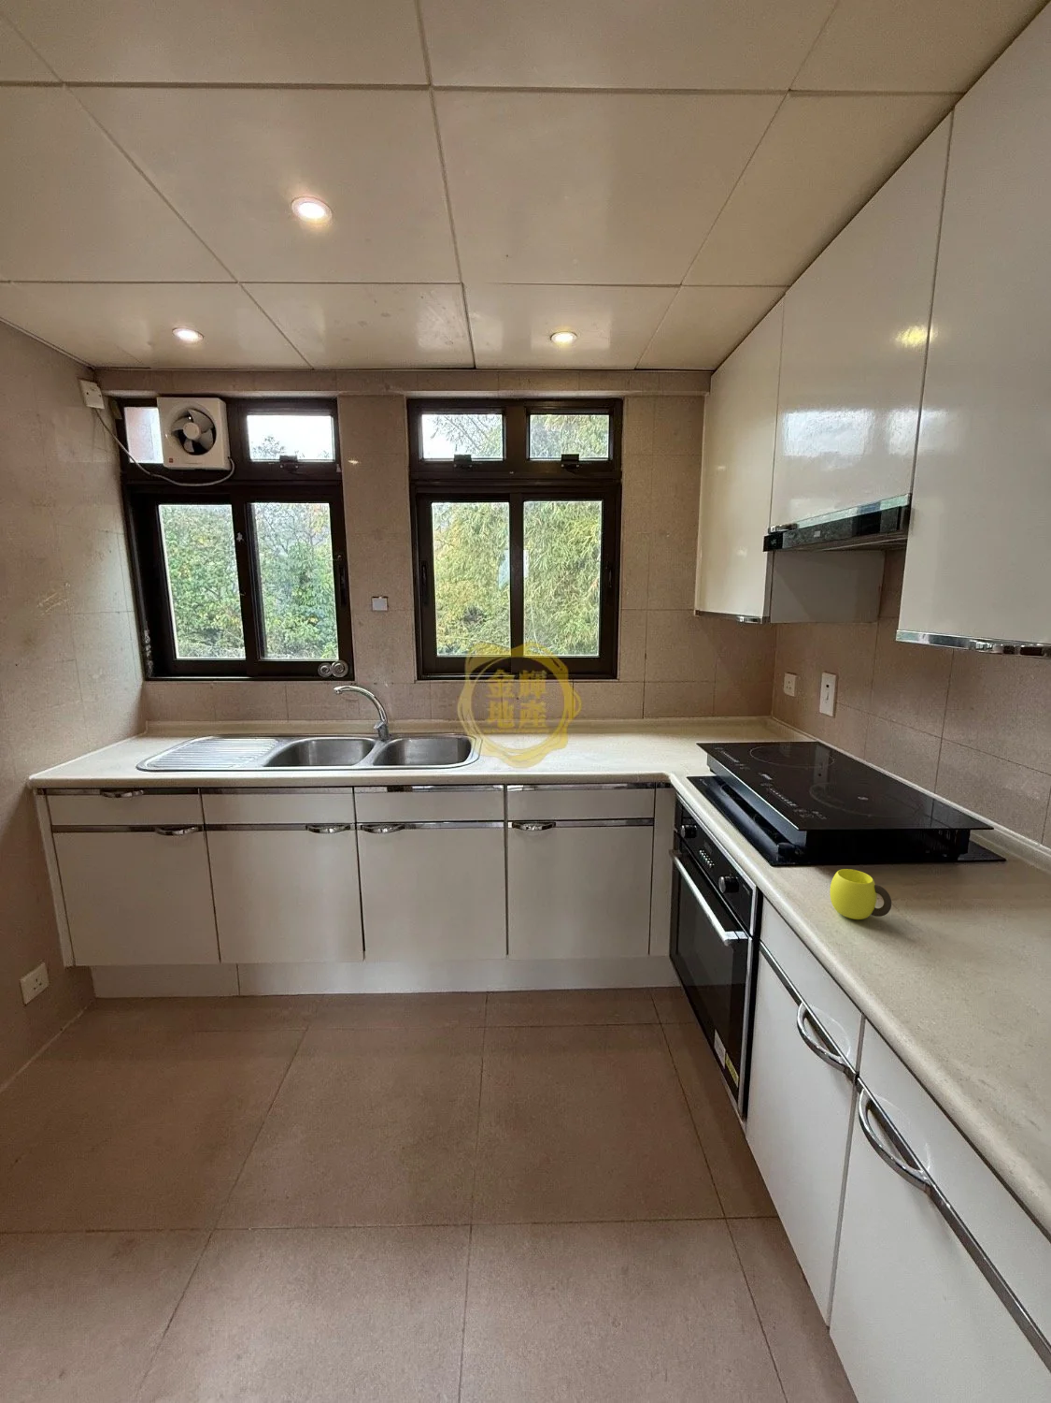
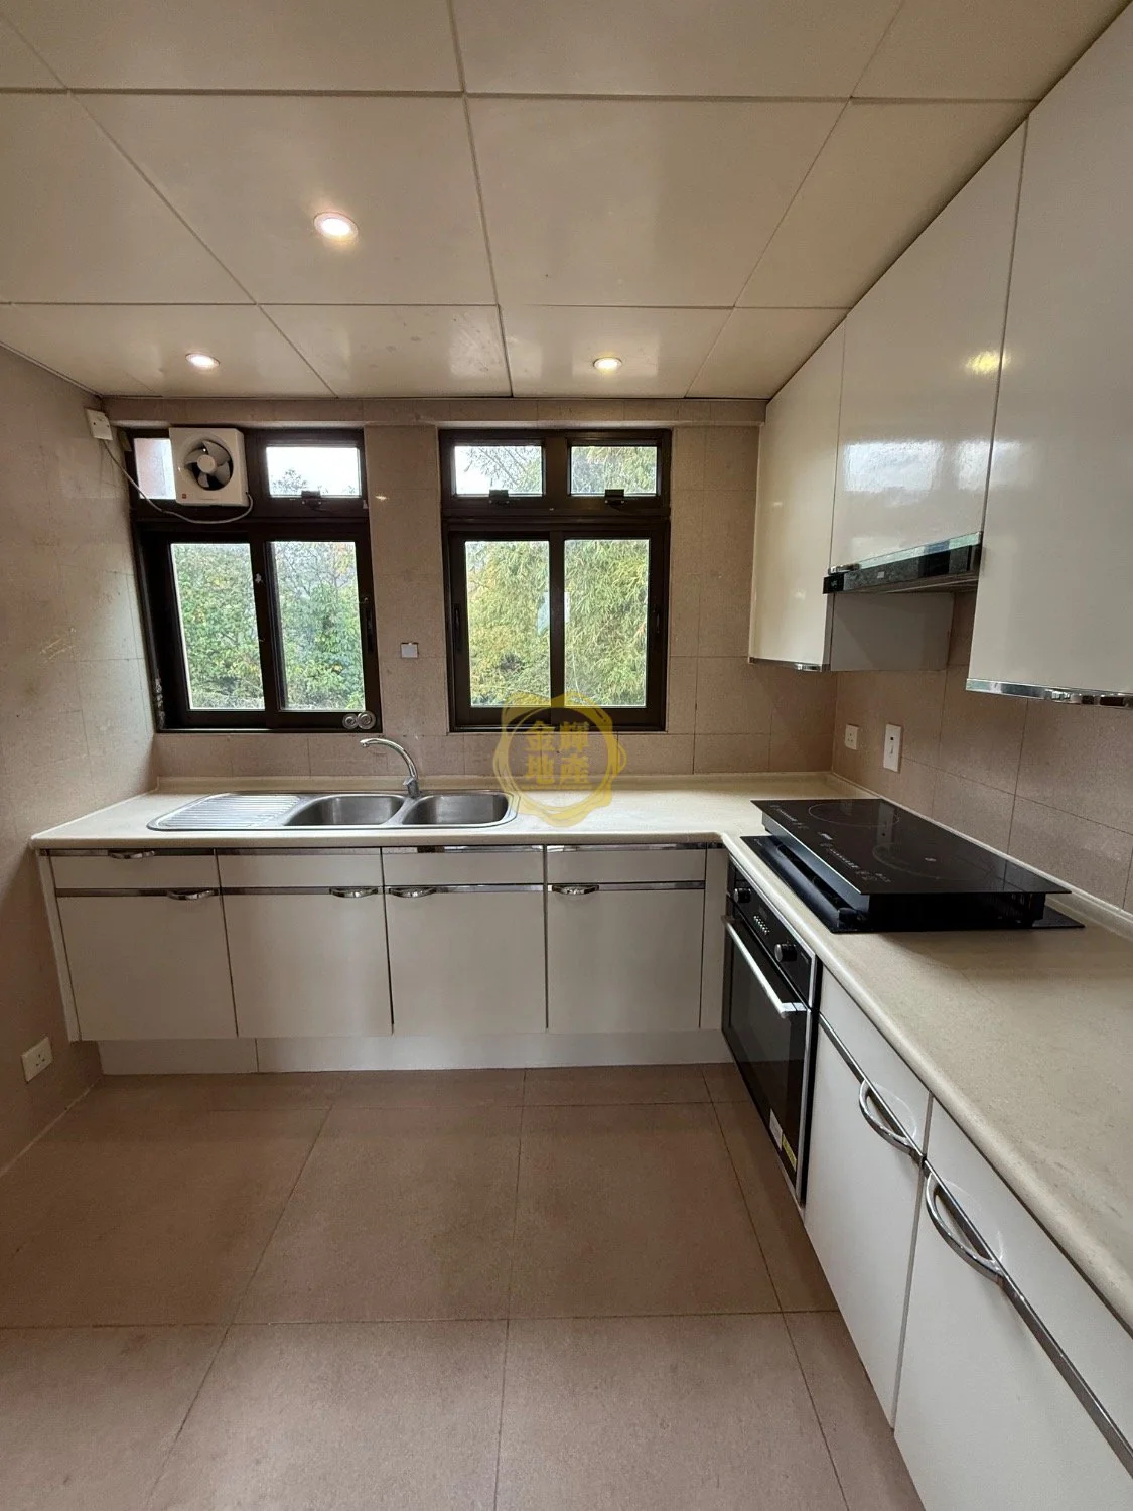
- cup [829,868,892,920]
